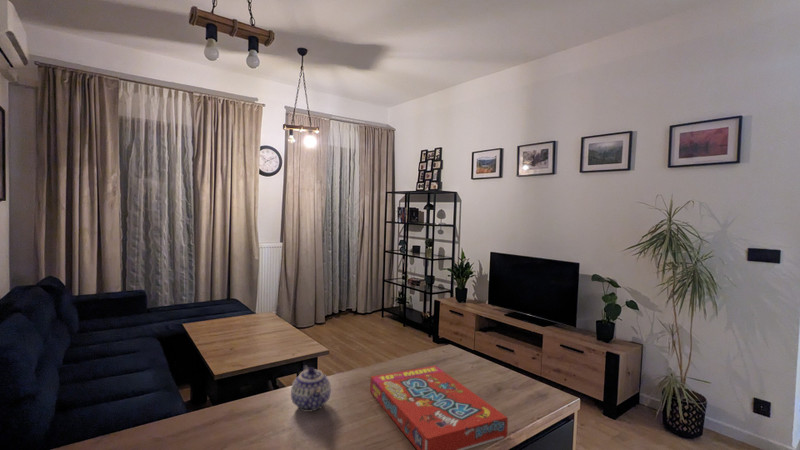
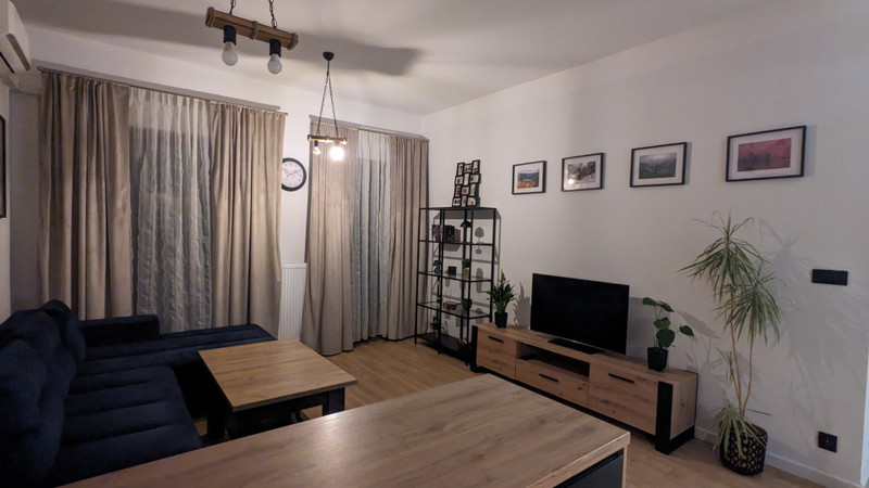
- teapot [290,365,332,413]
- snack box [369,365,509,450]
